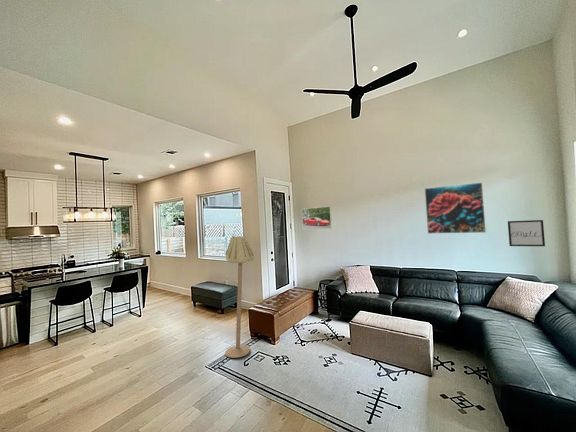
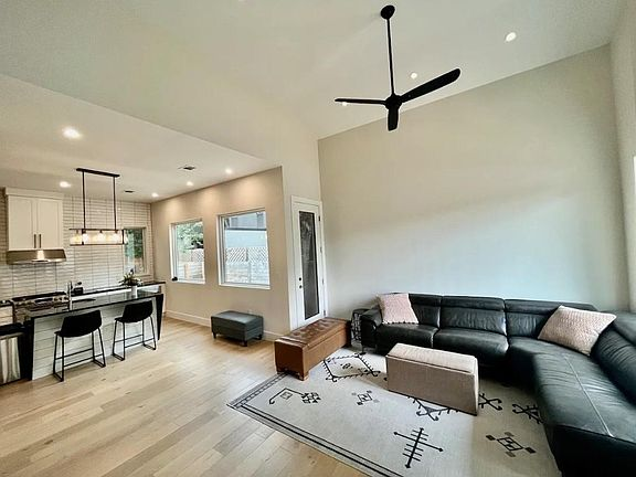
- wall art [507,219,546,247]
- floor lamp [224,235,255,359]
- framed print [301,205,333,231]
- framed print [424,182,487,235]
